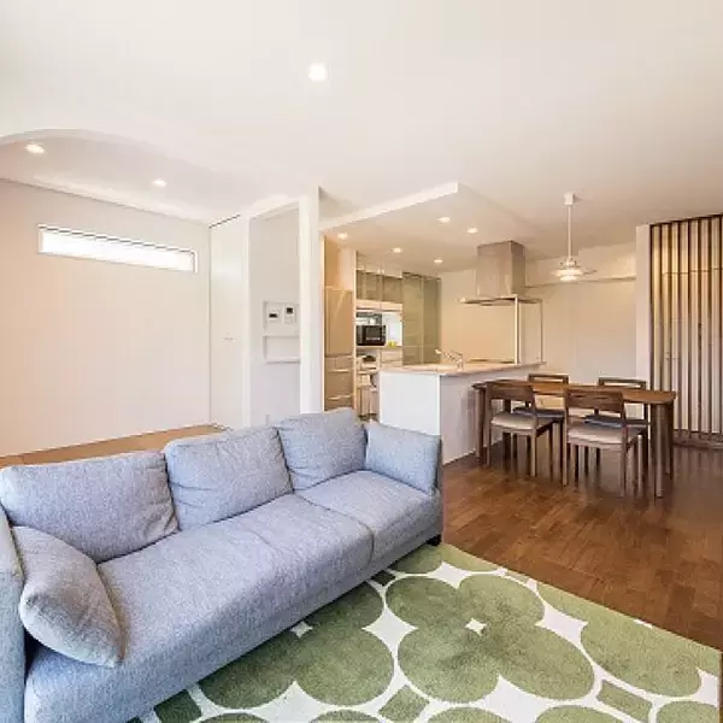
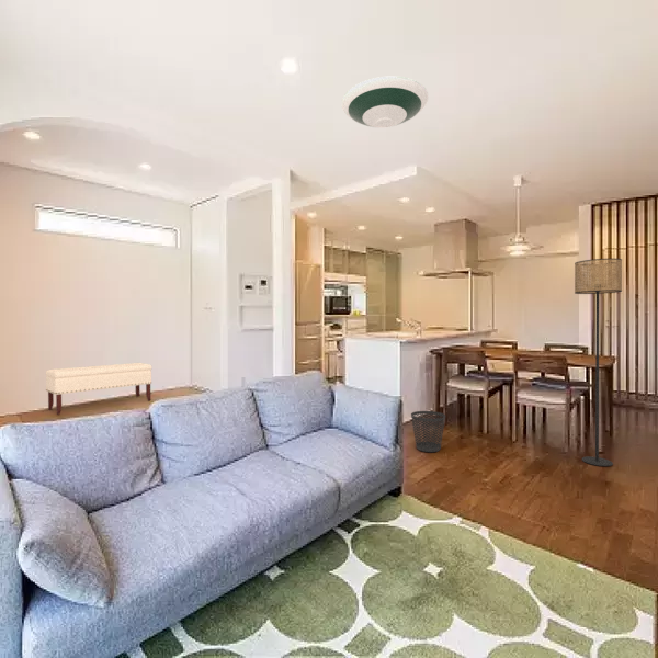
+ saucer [341,76,429,128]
+ bench [45,362,152,416]
+ floor lamp [574,258,623,467]
+ wastebasket [410,410,446,453]
